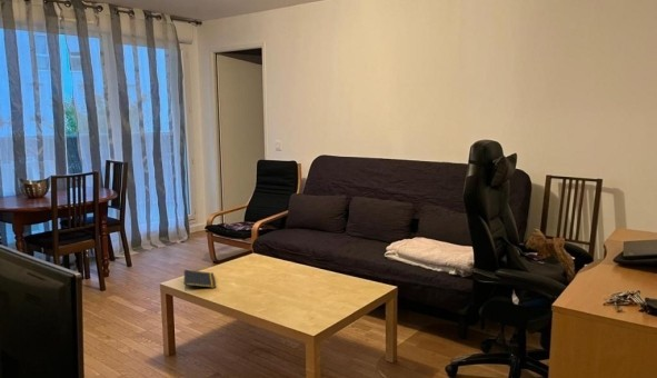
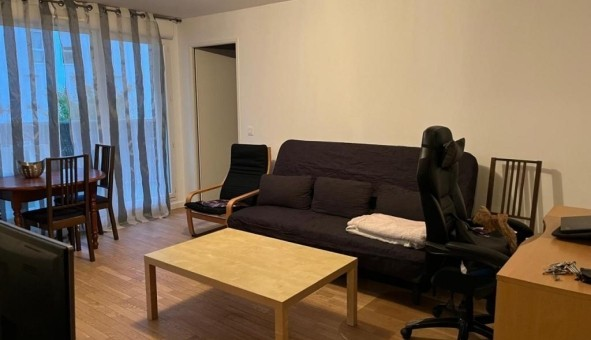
- notepad [183,269,217,292]
